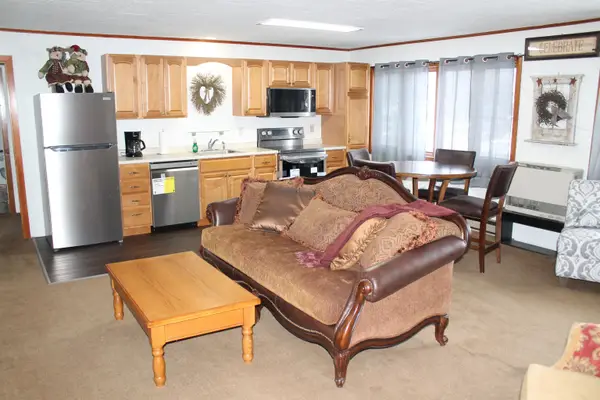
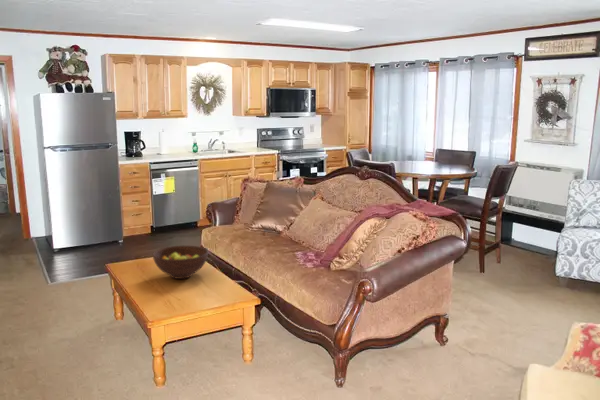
+ fruit bowl [152,245,209,280]
